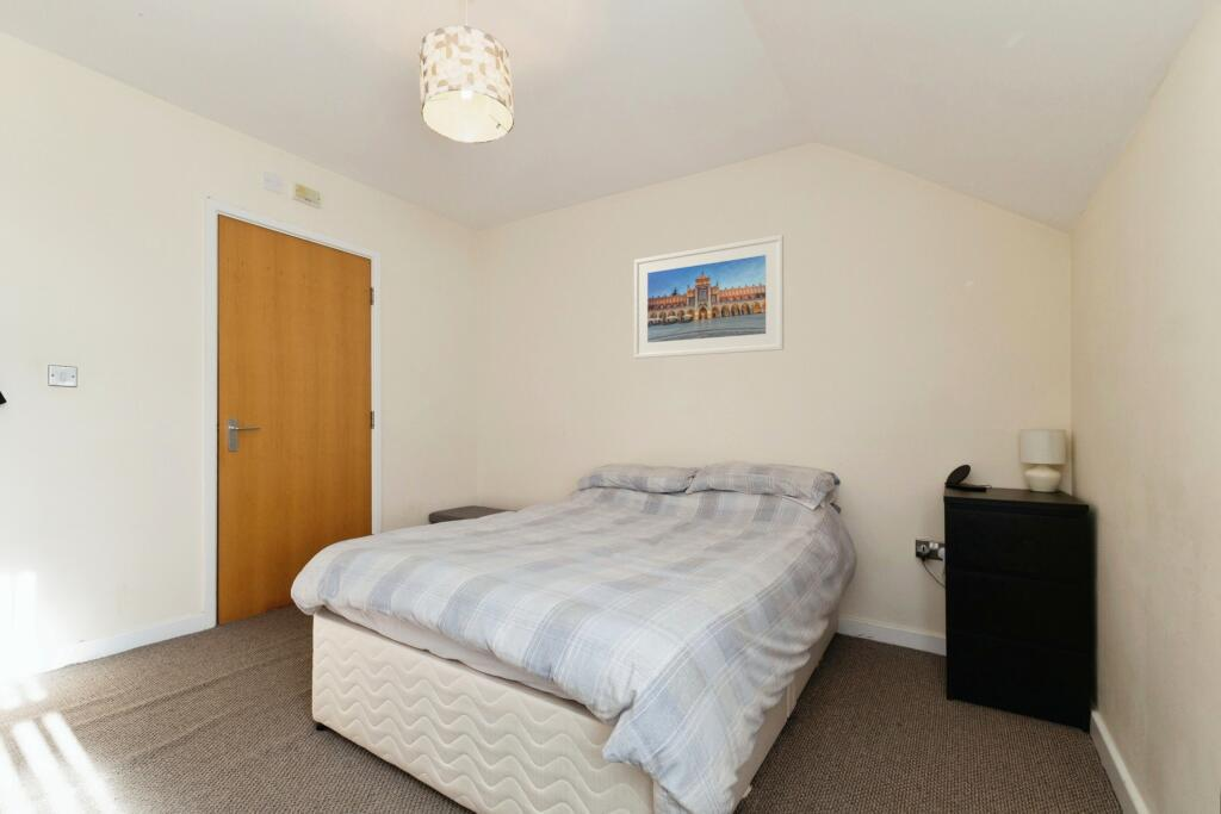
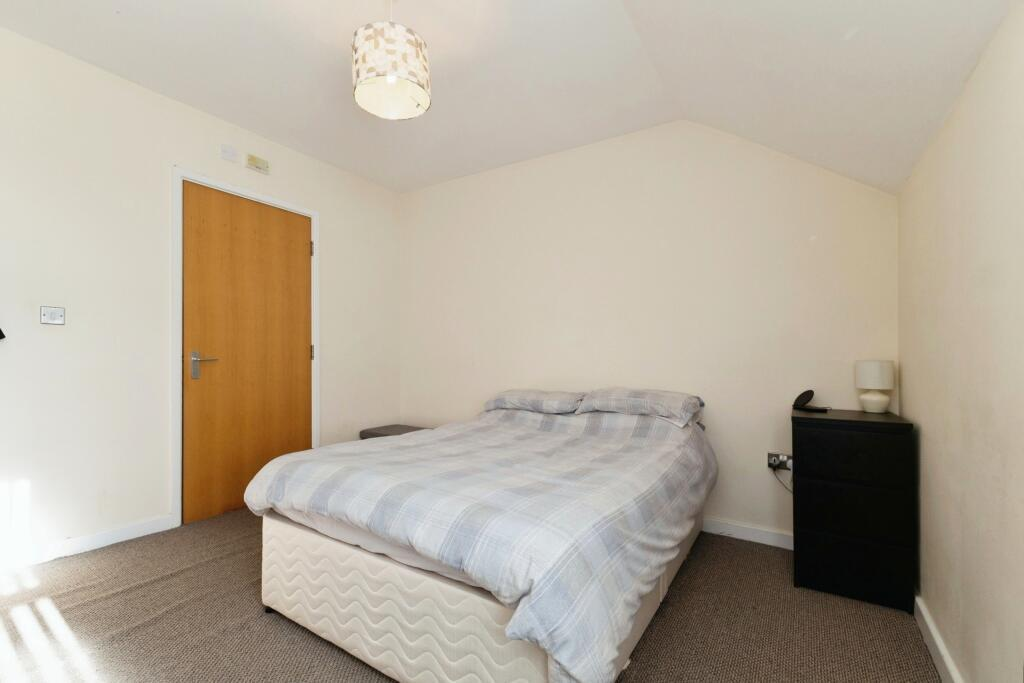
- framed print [633,234,785,360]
